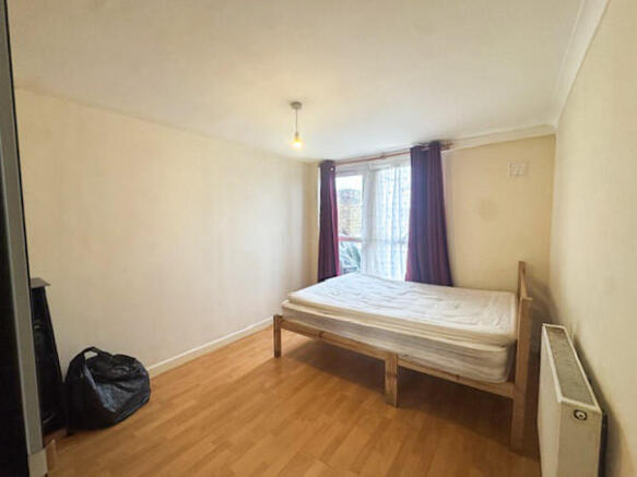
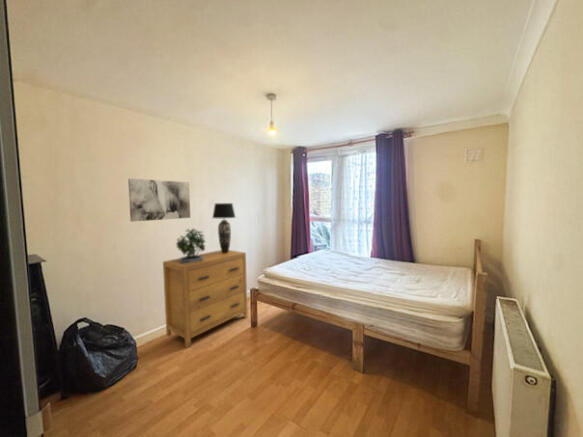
+ wall art [127,178,191,223]
+ dresser [162,249,248,349]
+ potted plant [175,227,206,265]
+ table lamp [212,202,236,253]
